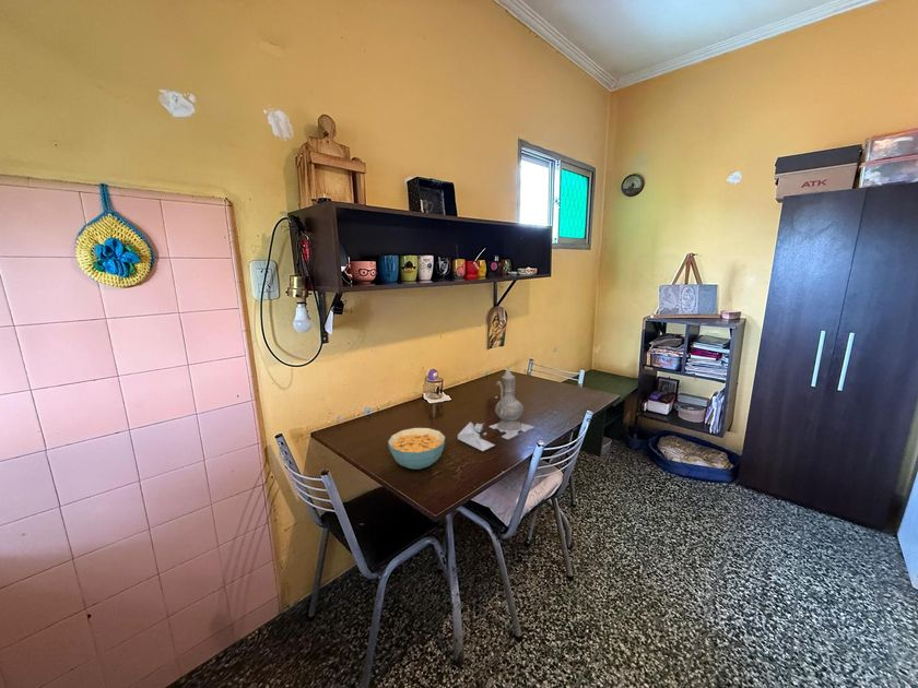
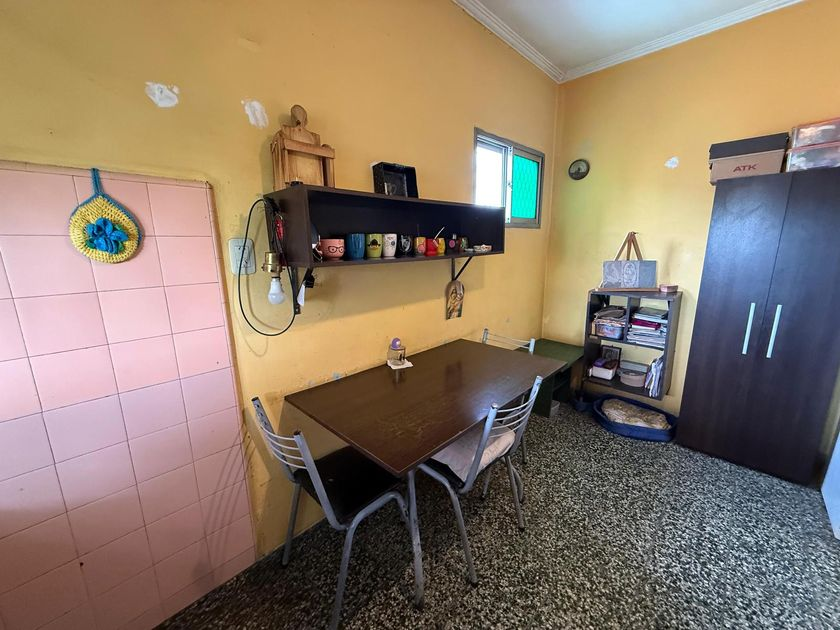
- cereal bowl [387,427,446,471]
- teapot [457,367,534,452]
